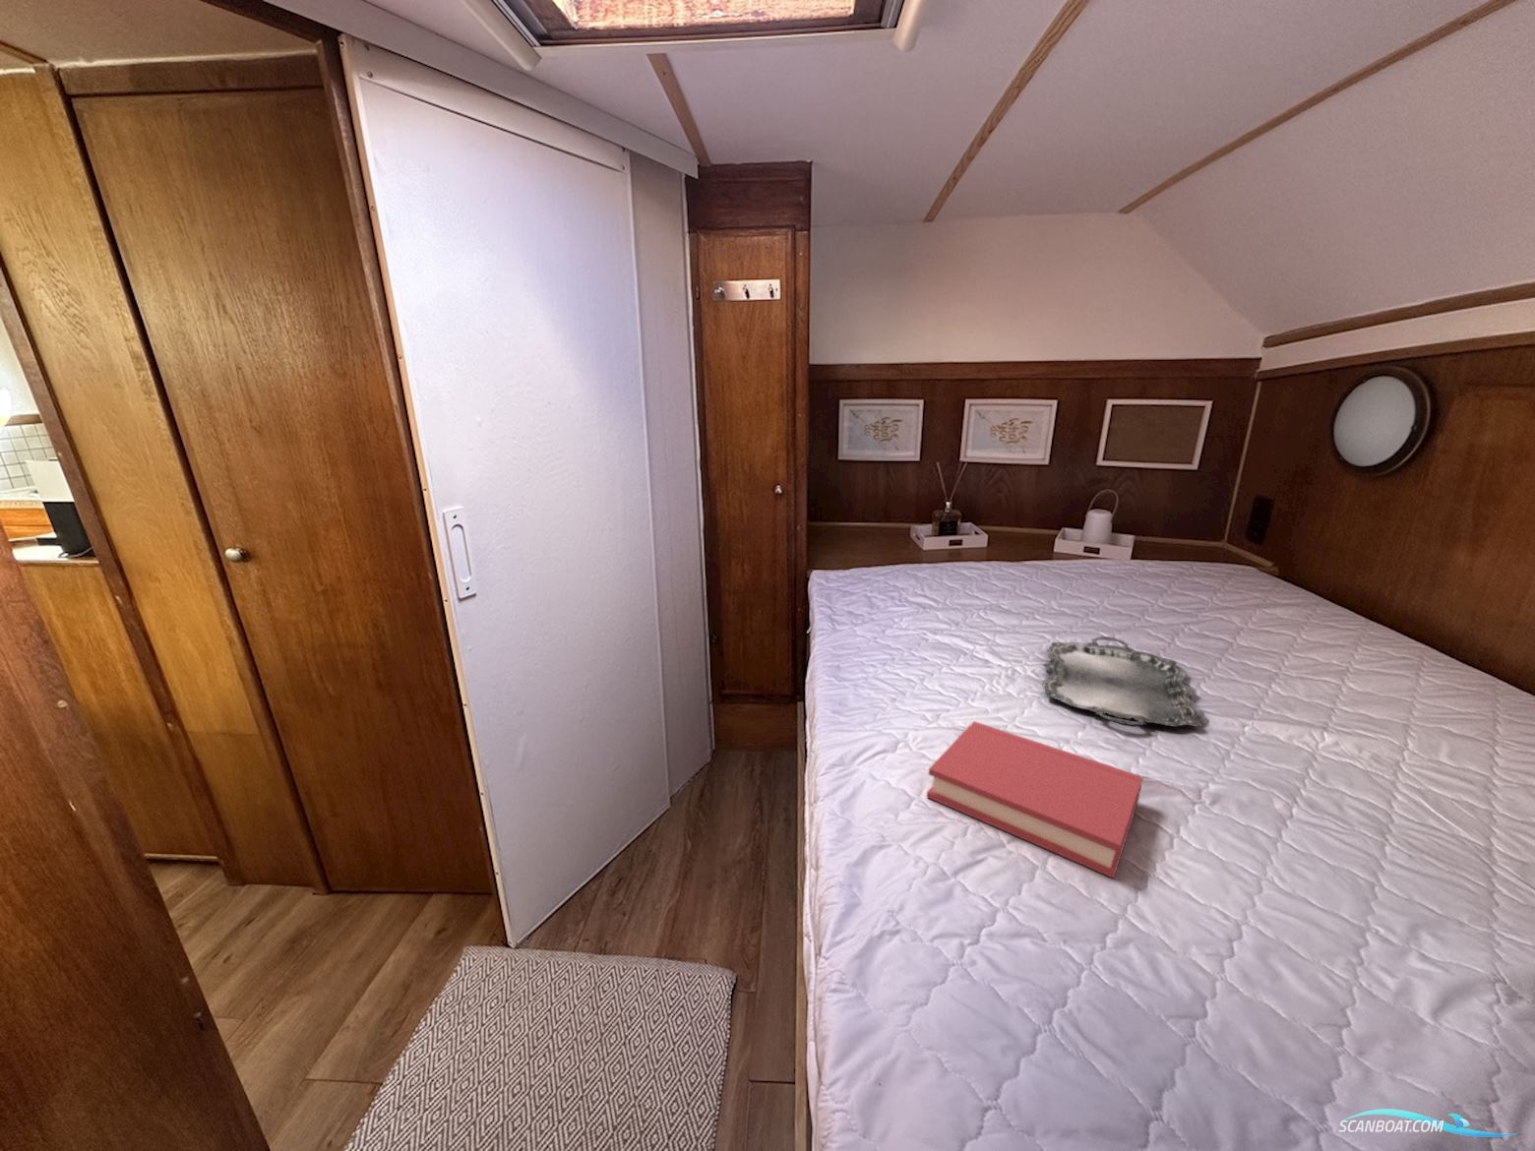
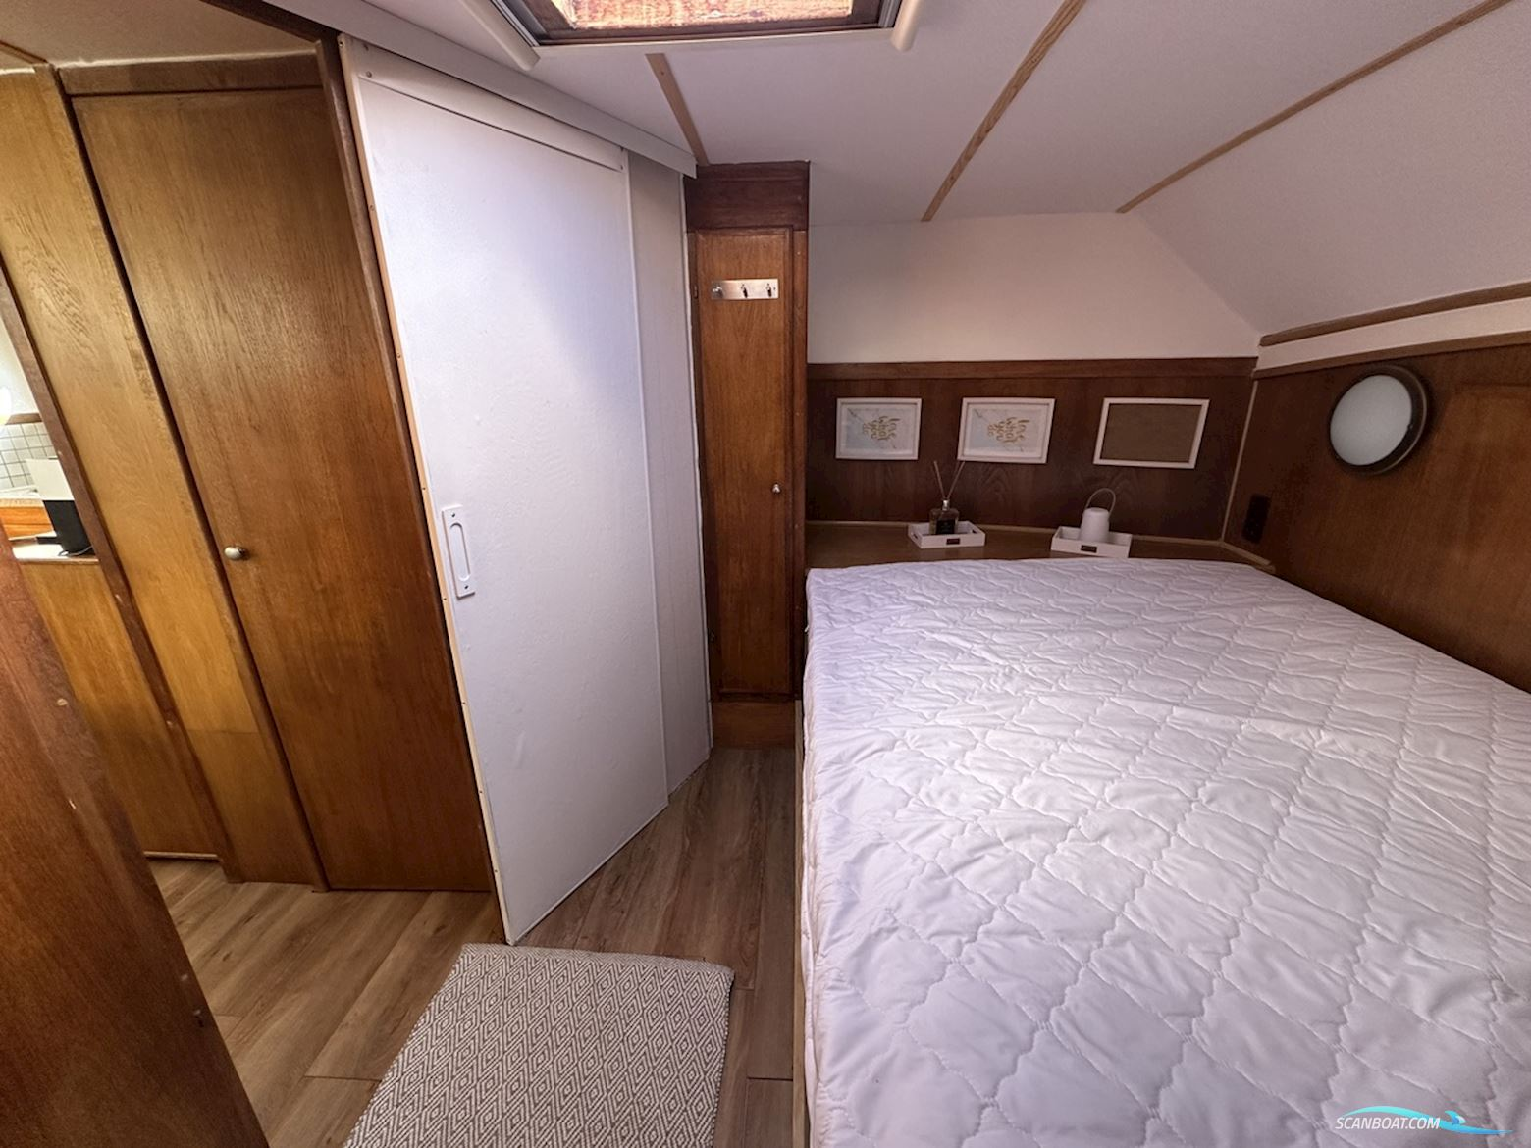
- hardback book [926,721,1143,879]
- serving tray [1041,636,1205,728]
